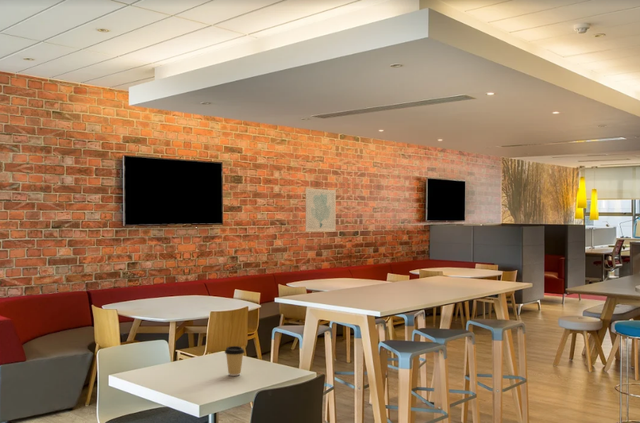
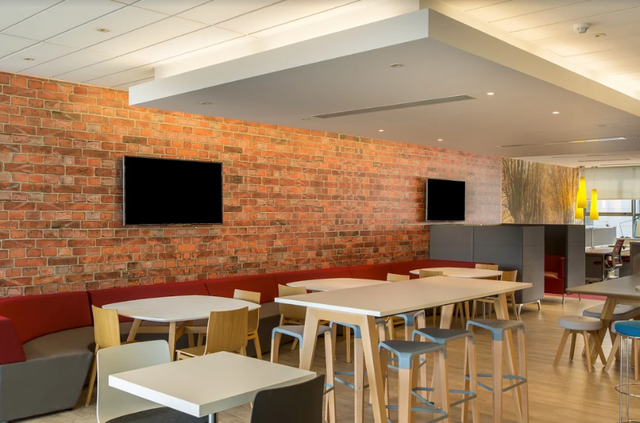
- coffee cup [224,345,245,377]
- wall art [305,187,337,233]
